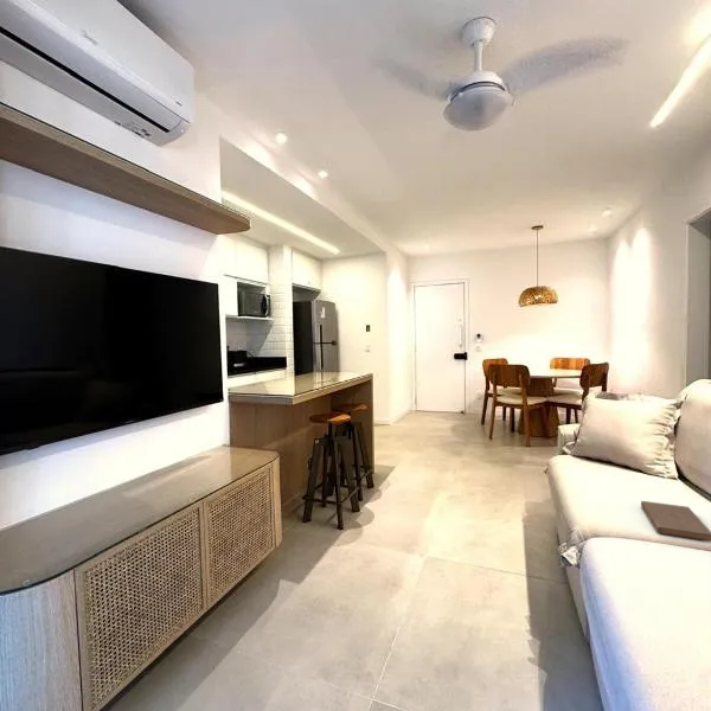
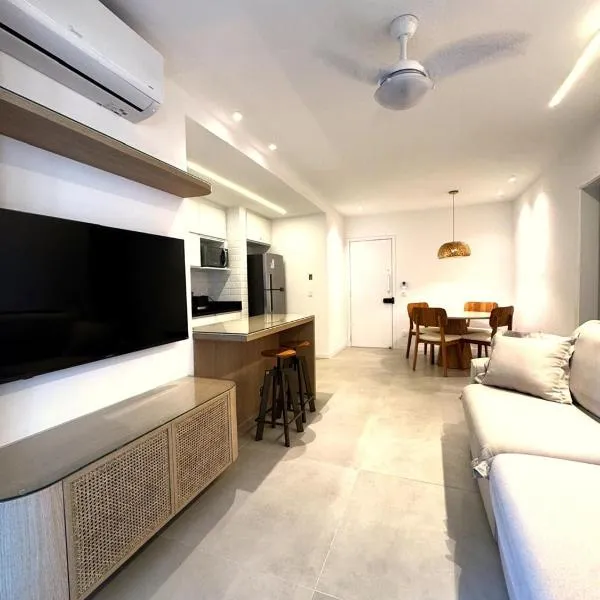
- book [640,500,711,543]
